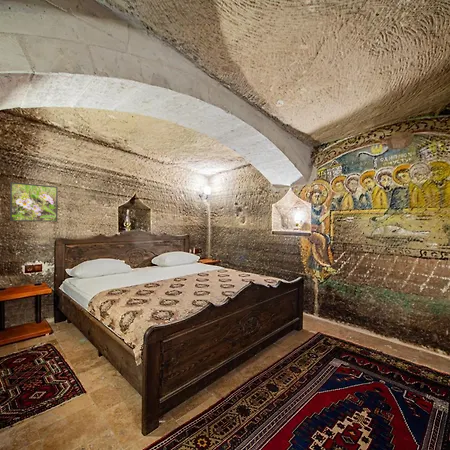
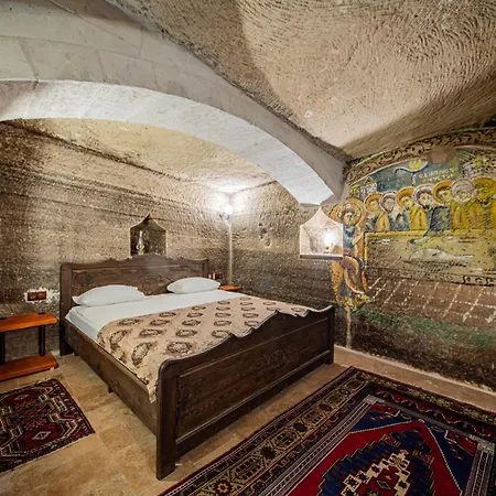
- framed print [9,181,59,223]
